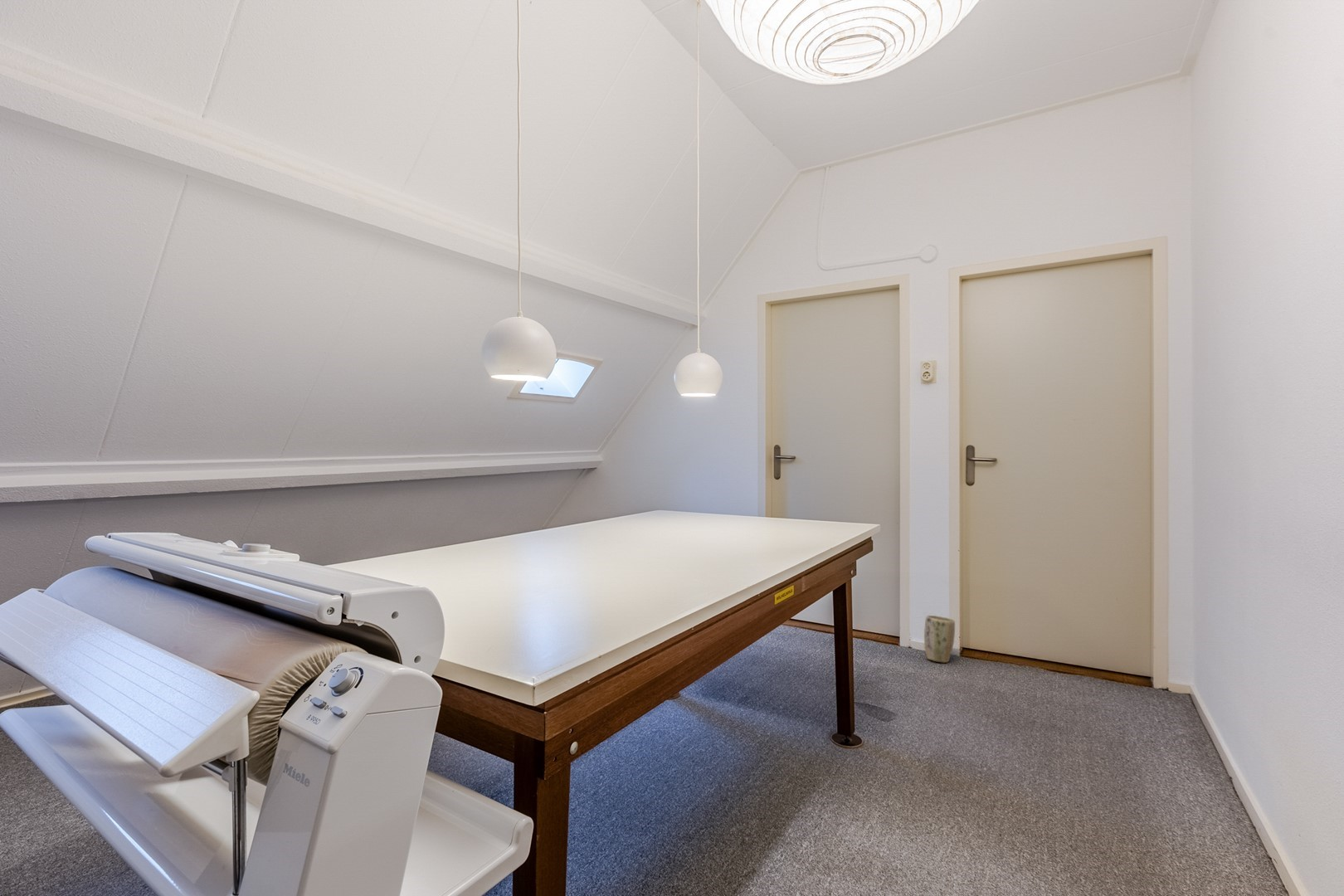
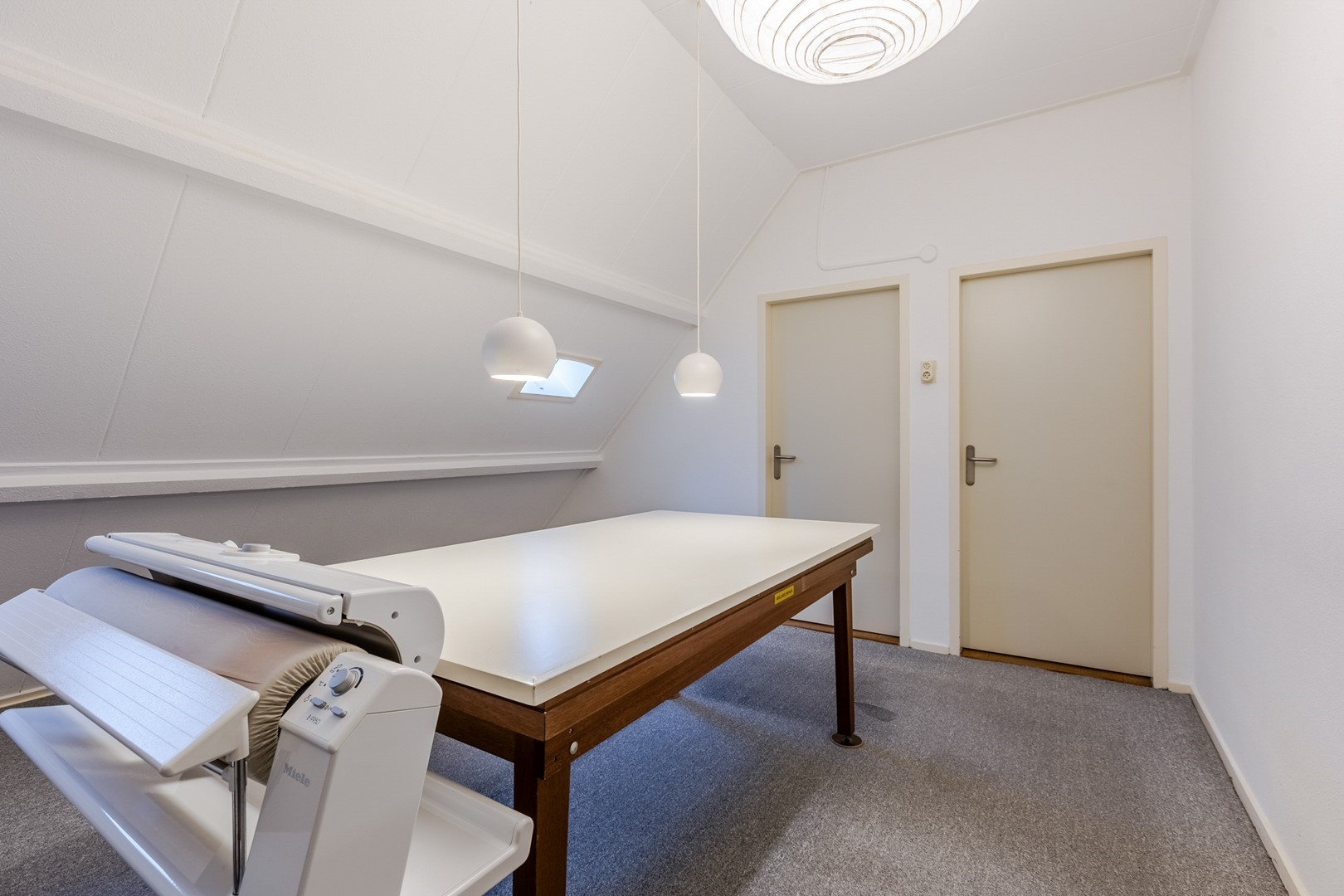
- plant pot [923,615,956,664]
